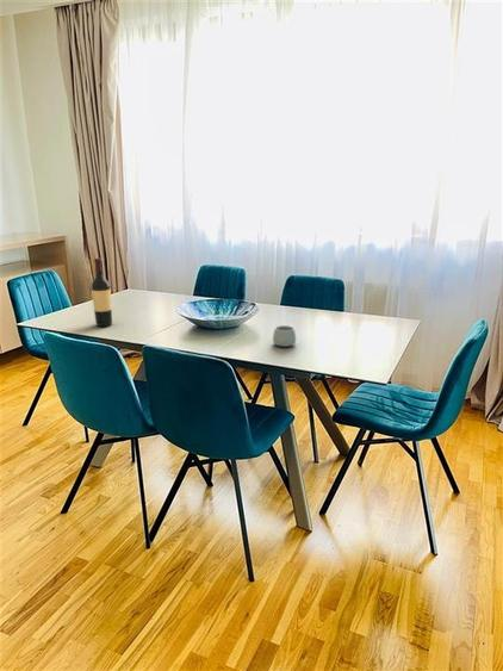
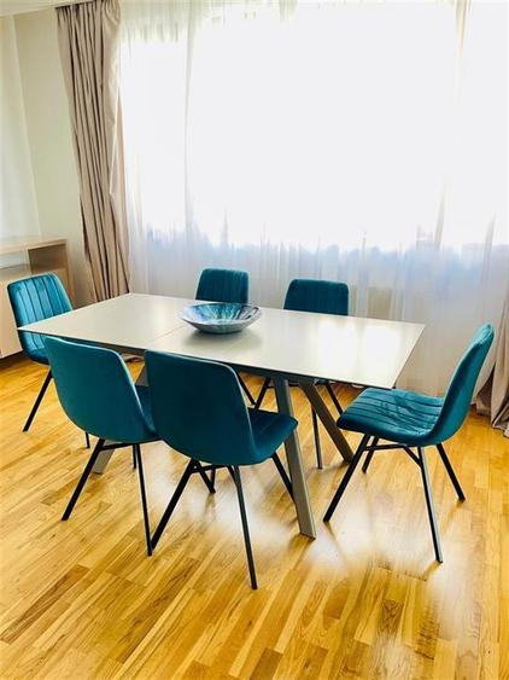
- wine bottle [91,257,113,328]
- mug [272,324,297,348]
